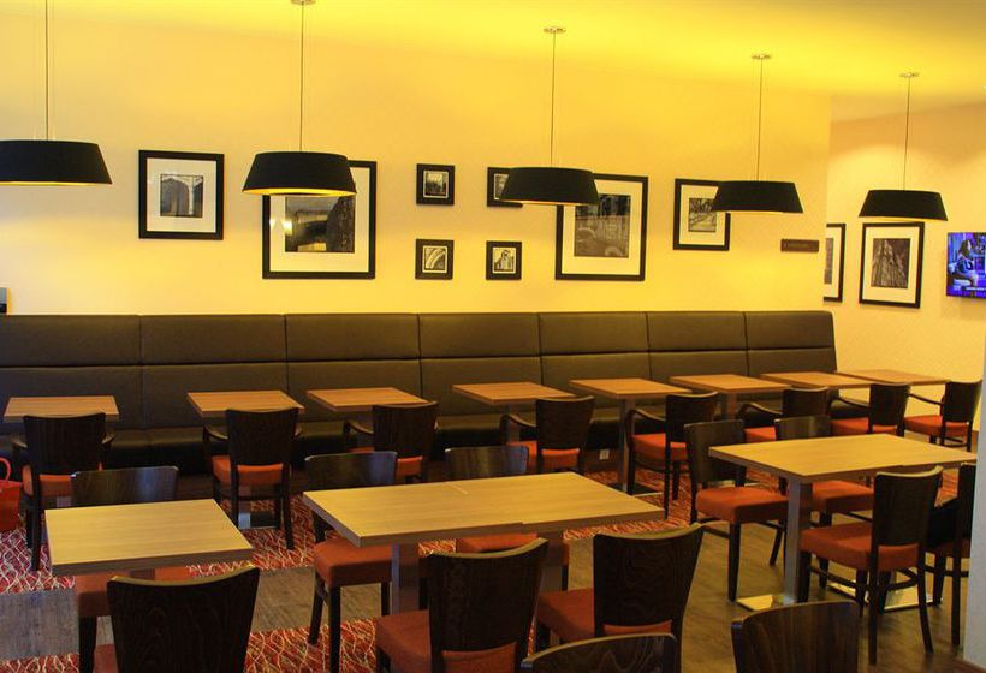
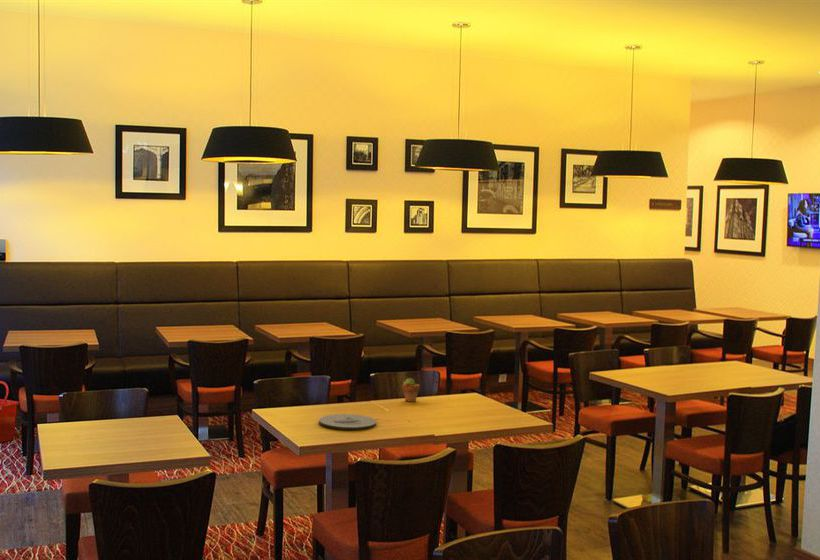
+ plate [318,413,377,431]
+ potted succulent [401,377,420,403]
